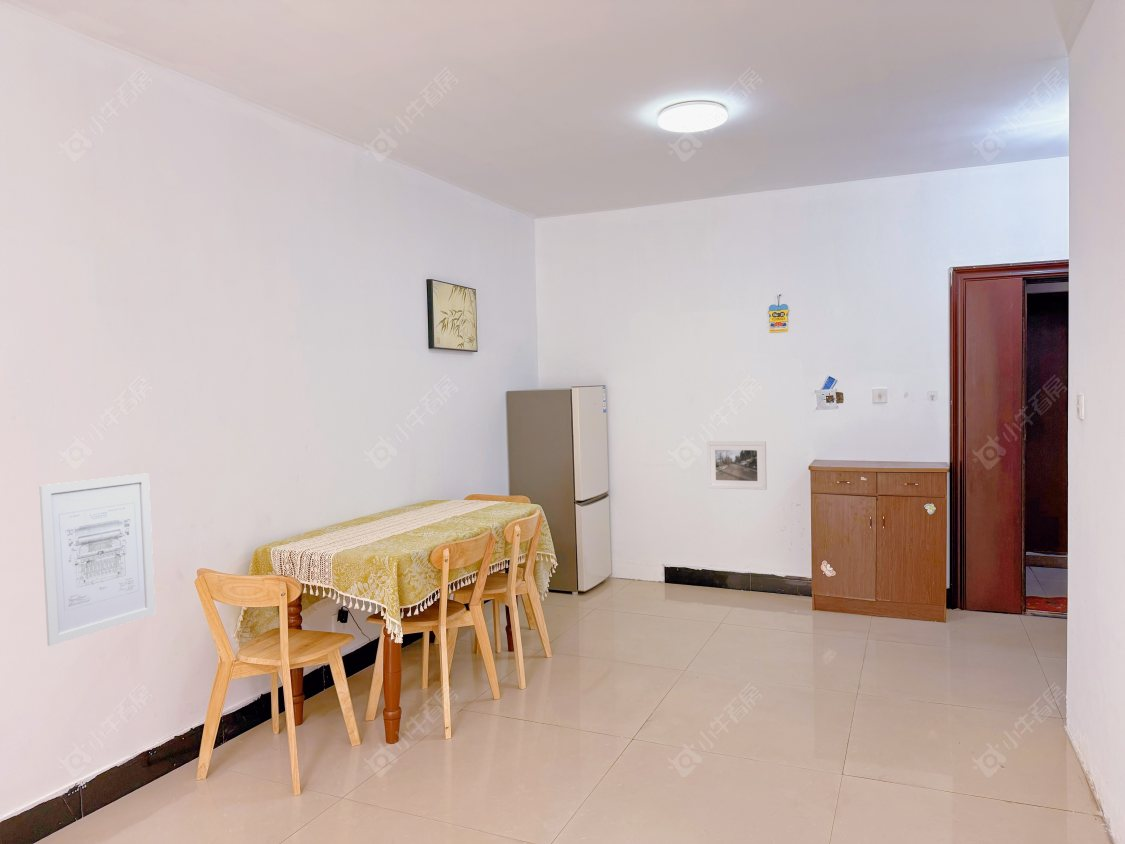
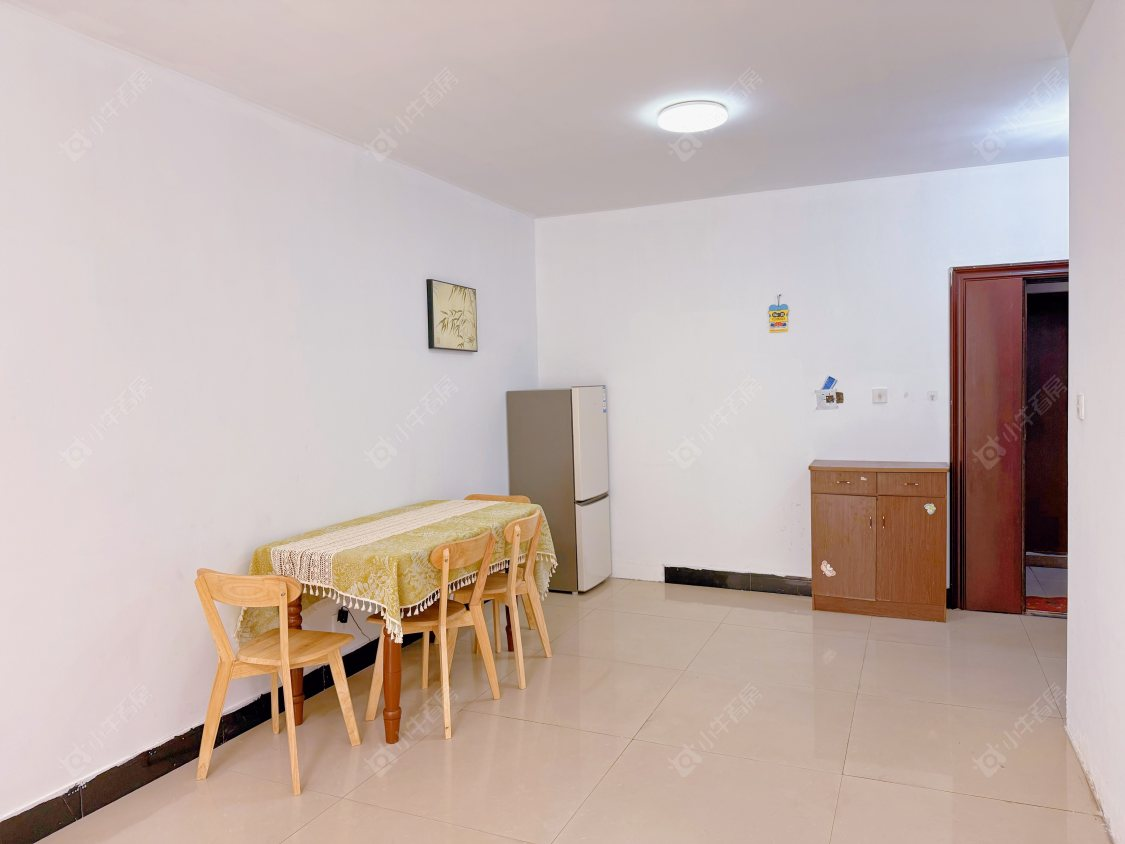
- wall art [38,472,156,647]
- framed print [706,441,768,491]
